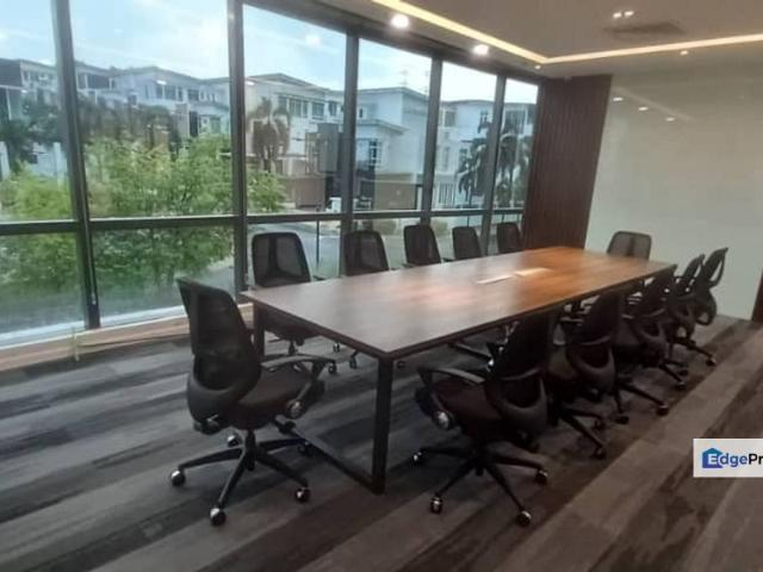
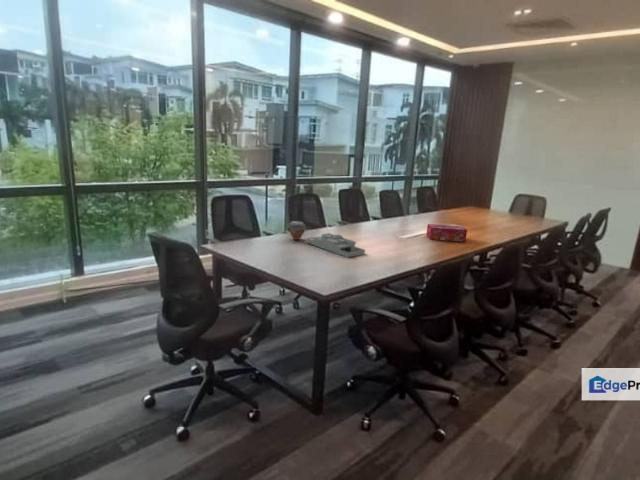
+ desk organizer [306,232,366,258]
+ tissue box [425,223,468,243]
+ jar [287,220,307,241]
